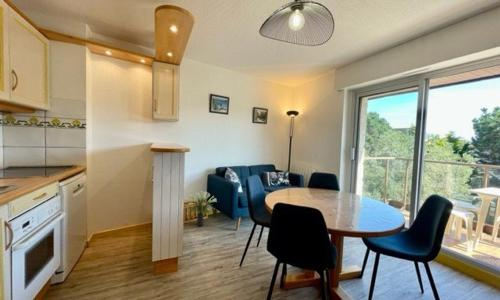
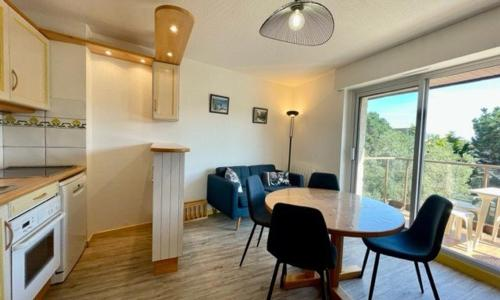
- potted plant [184,190,218,227]
